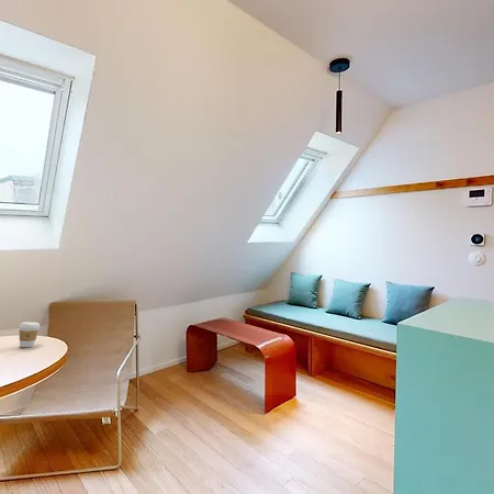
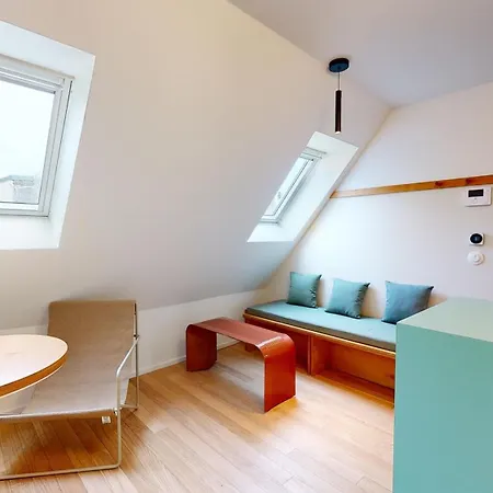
- coffee cup [19,321,41,348]
